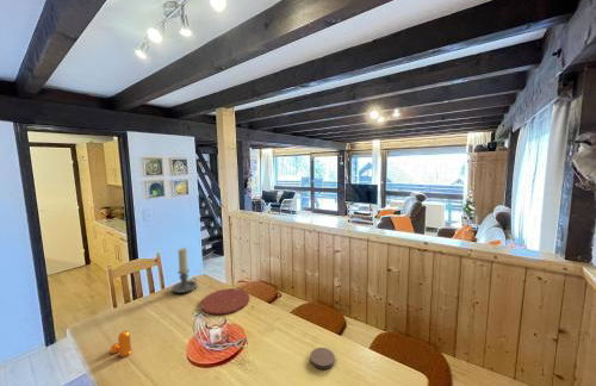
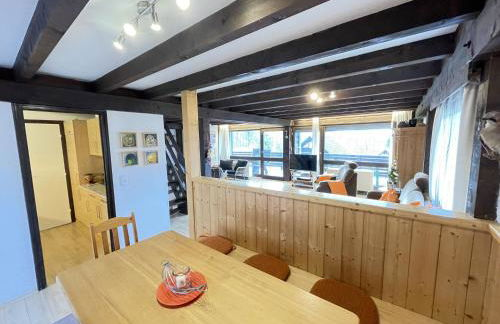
- plate [199,287,250,316]
- pepper shaker [108,330,132,357]
- coaster [309,347,336,371]
- candle holder [170,247,198,294]
